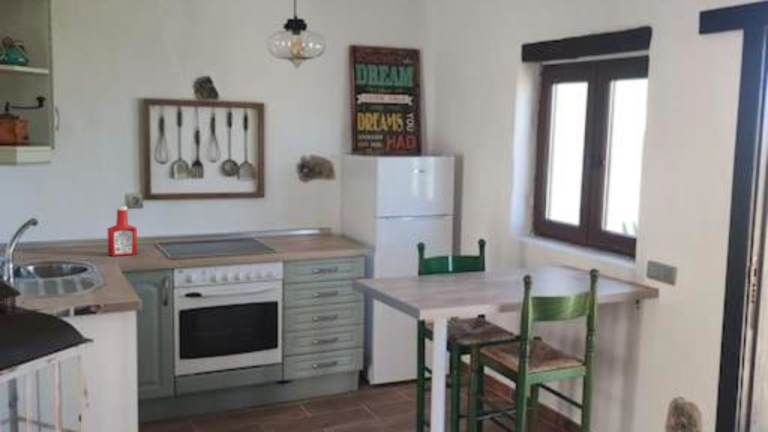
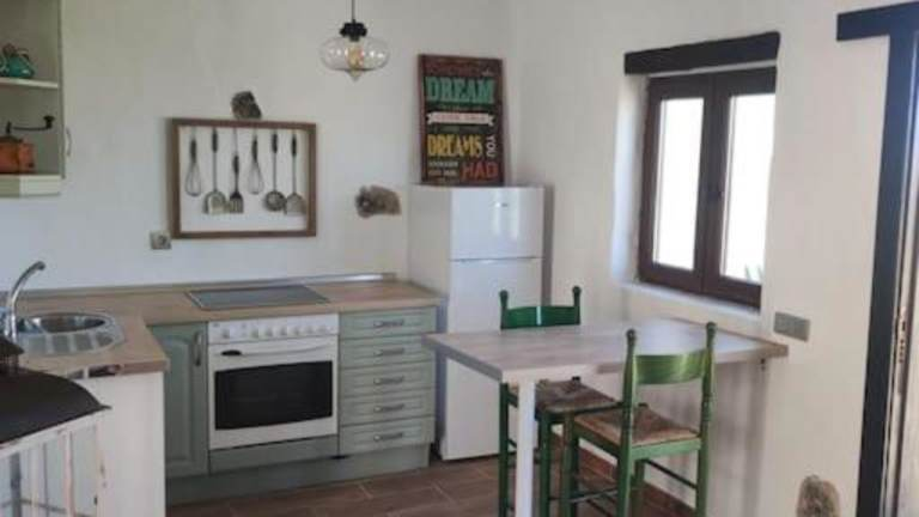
- soap bottle [106,205,138,257]
